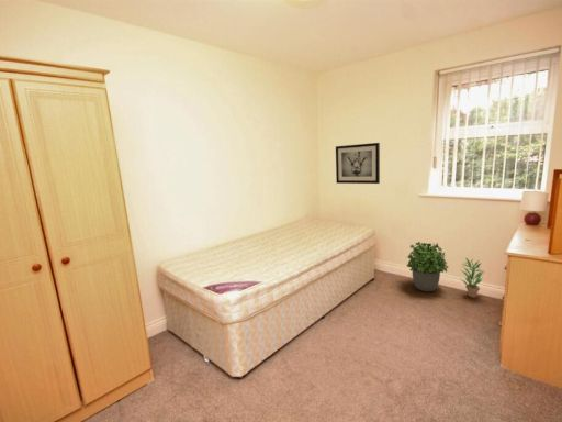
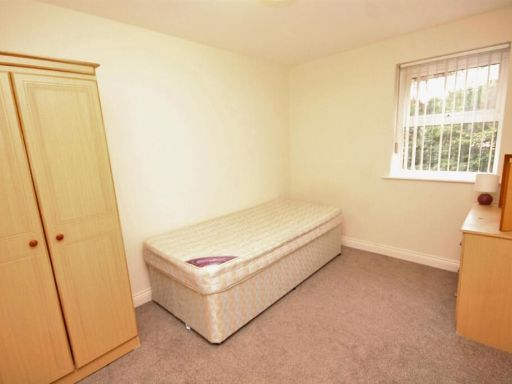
- potted plant [459,257,485,299]
- potted plant [405,241,449,292]
- wall art [335,142,381,185]
